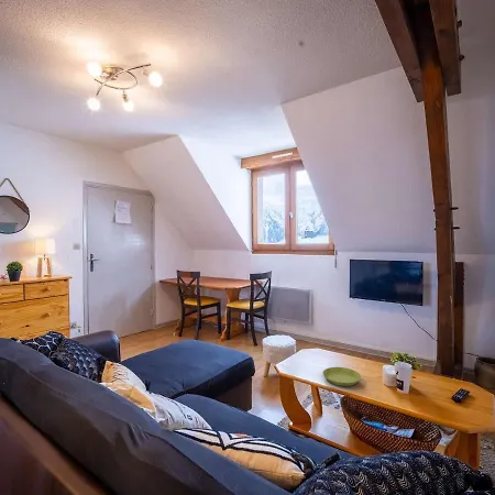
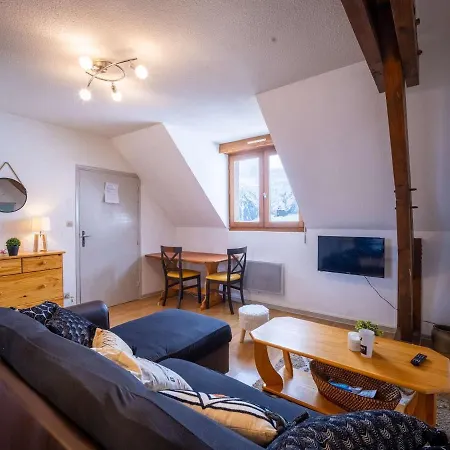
- saucer [322,366,362,387]
